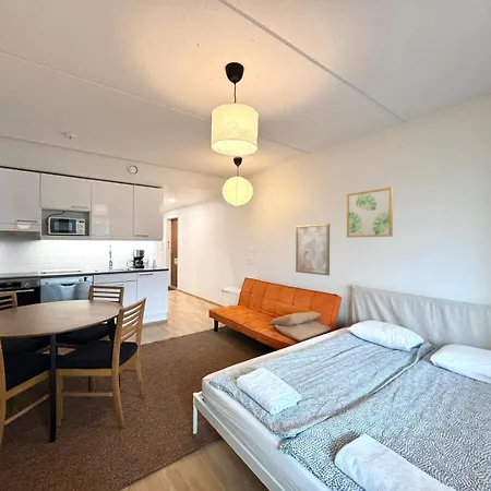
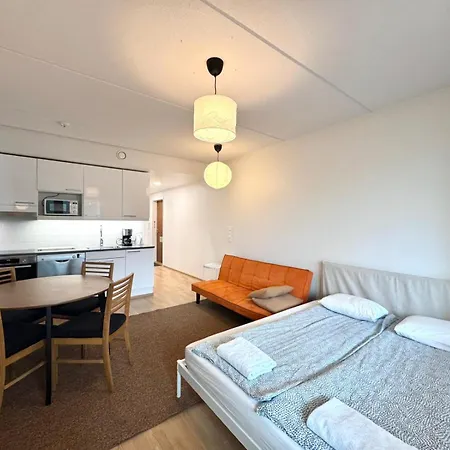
- wall art [295,223,331,277]
- wall art [346,187,394,239]
